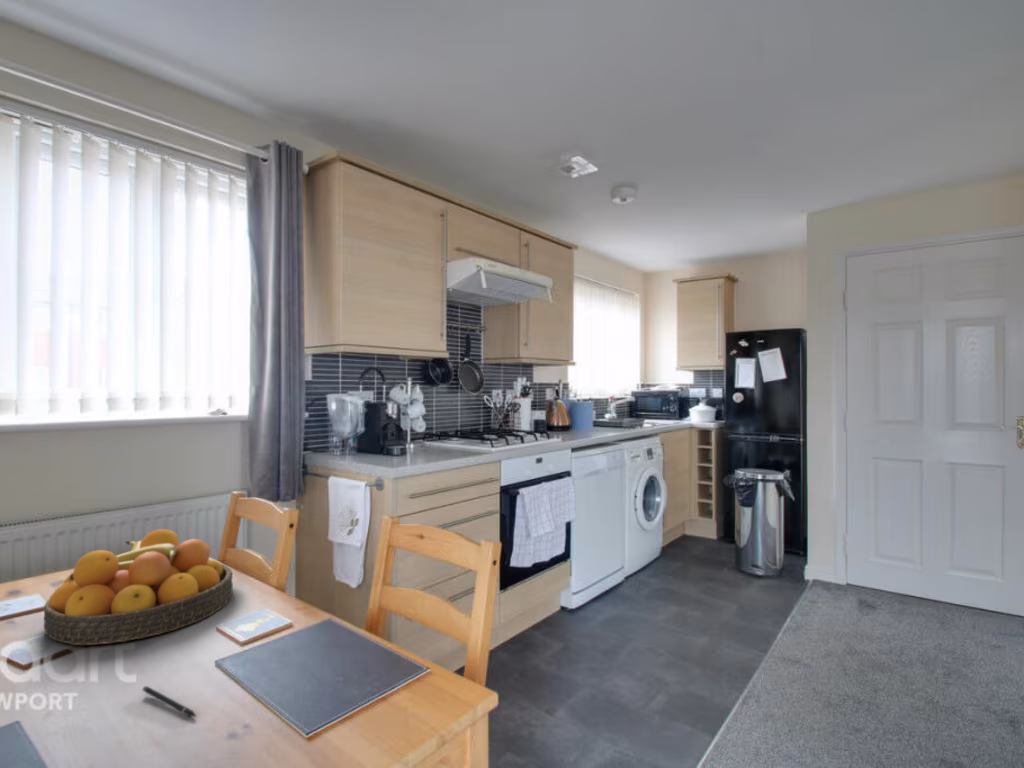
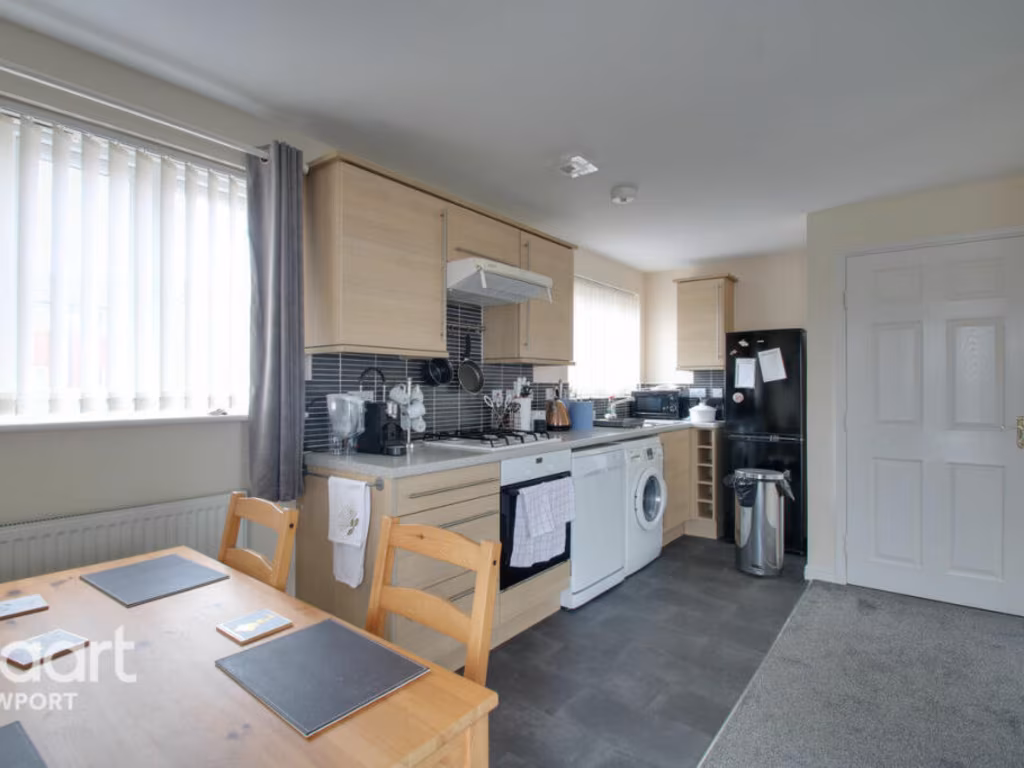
- pen [142,685,196,718]
- fruit bowl [43,528,234,646]
